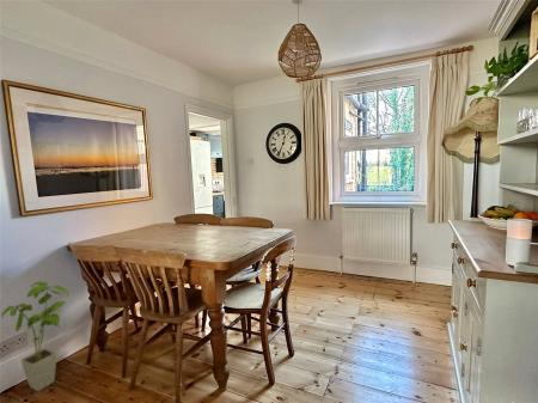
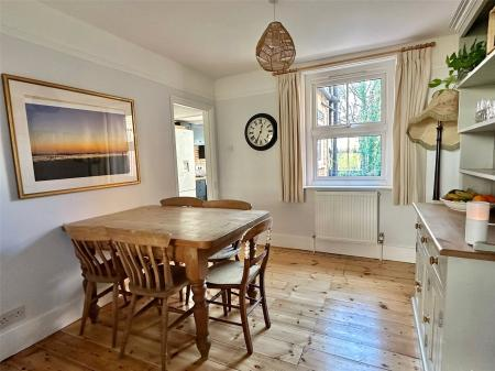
- house plant [0,280,71,392]
